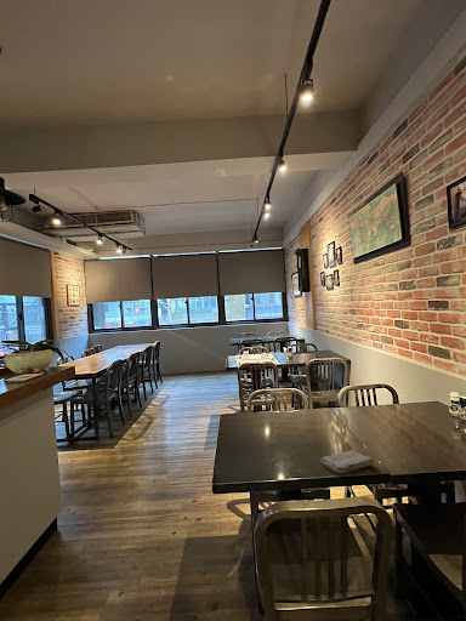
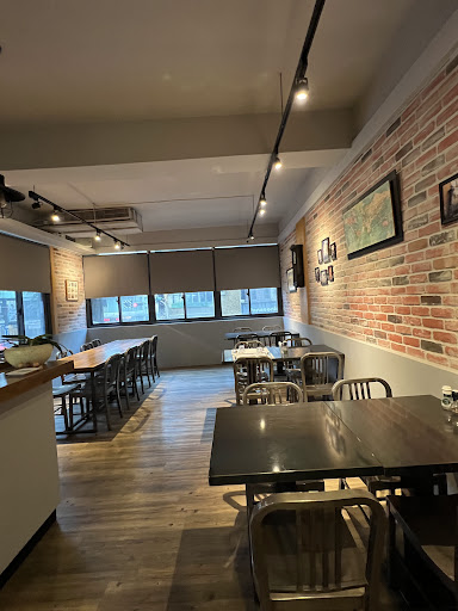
- washcloth [320,450,375,474]
